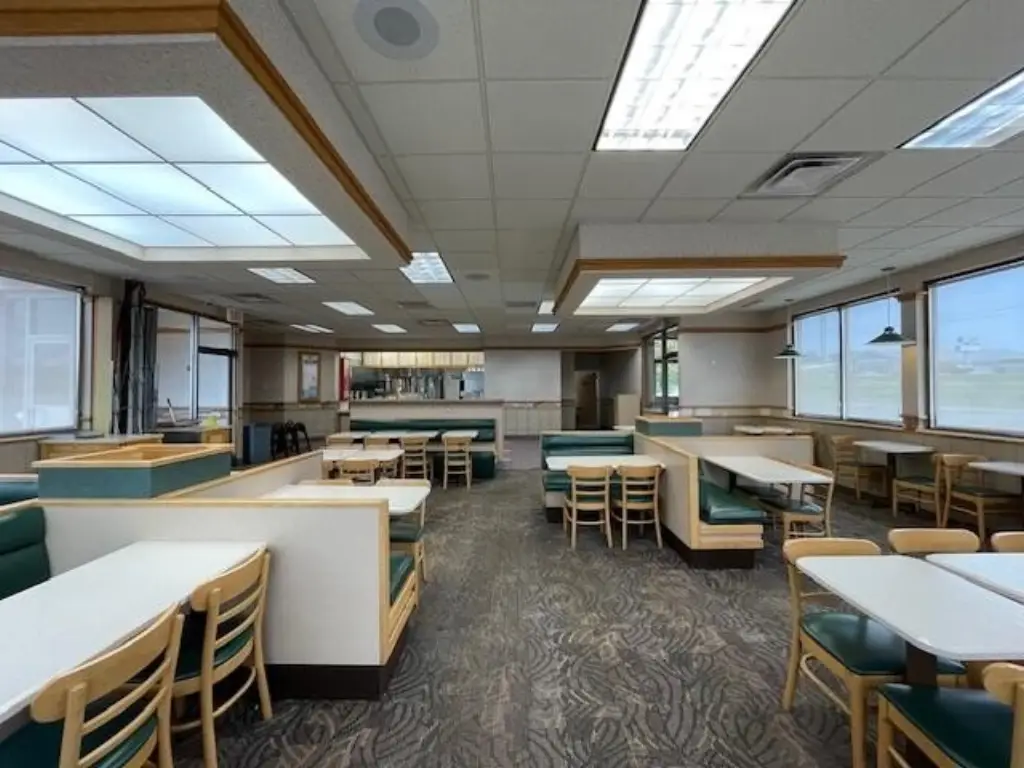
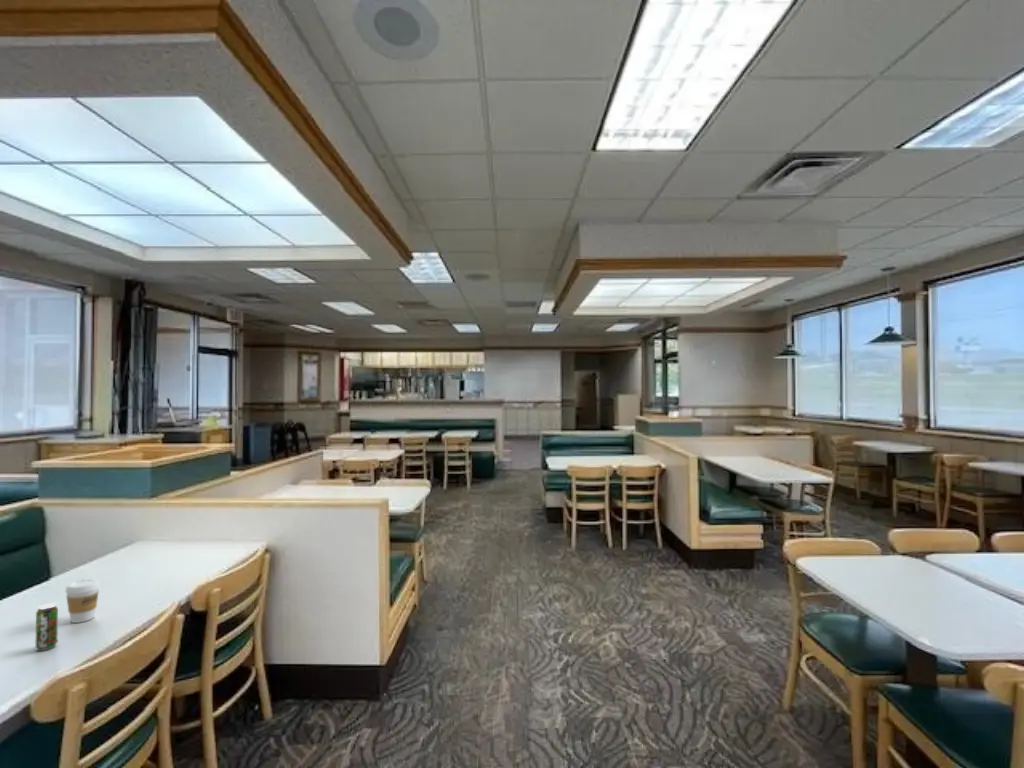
+ beverage can [35,602,59,652]
+ coffee cup [64,577,101,624]
